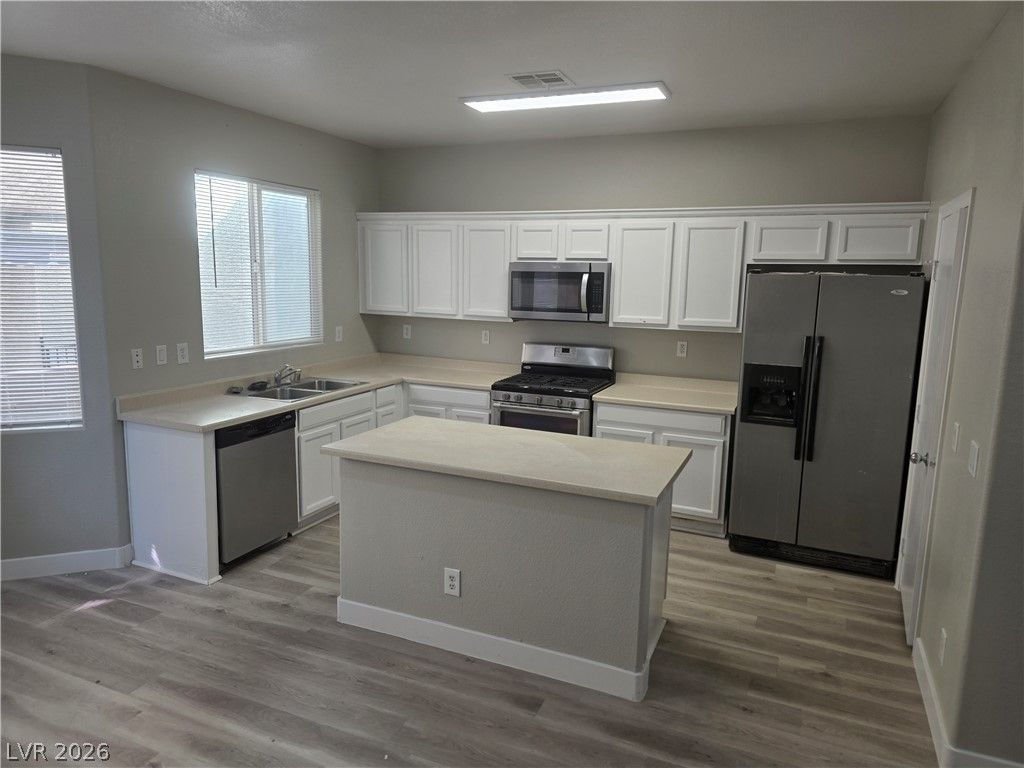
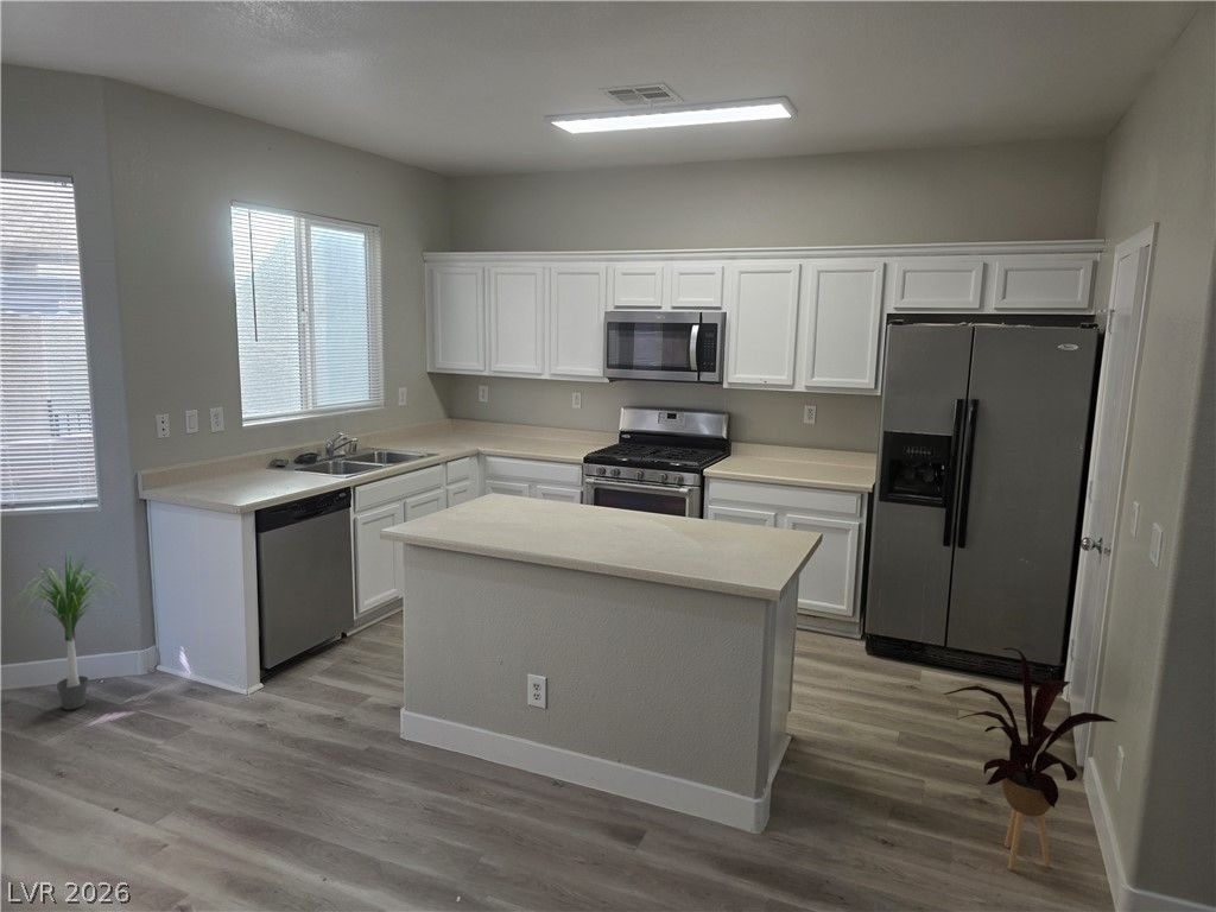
+ house plant [942,647,1117,870]
+ potted plant [2,544,132,711]
